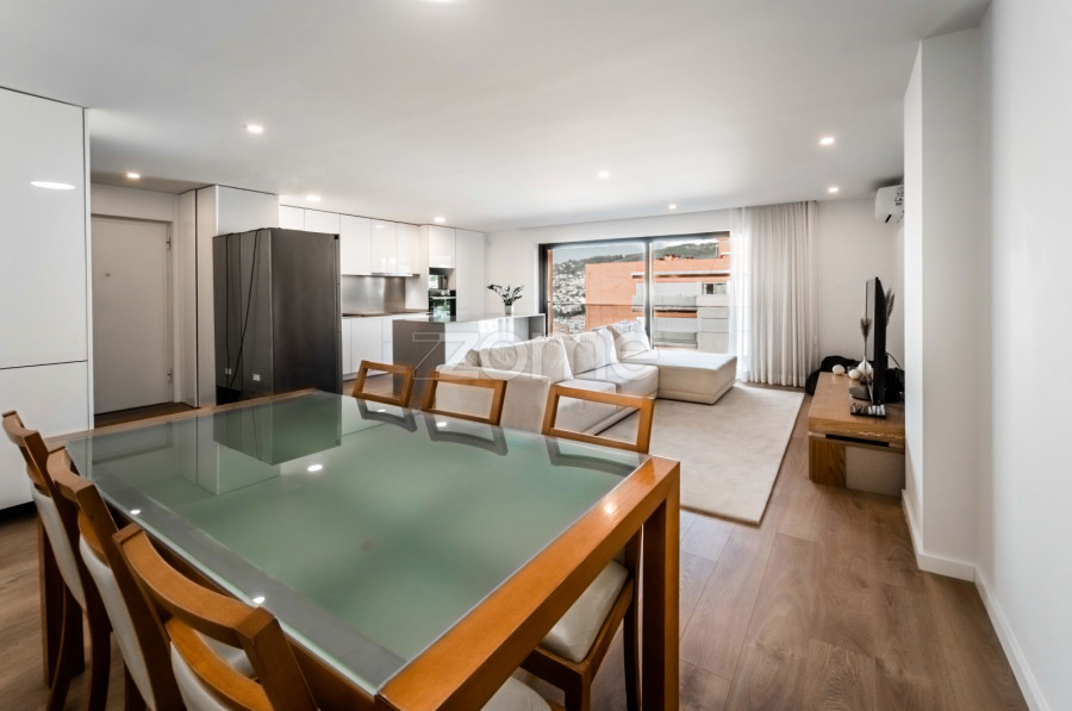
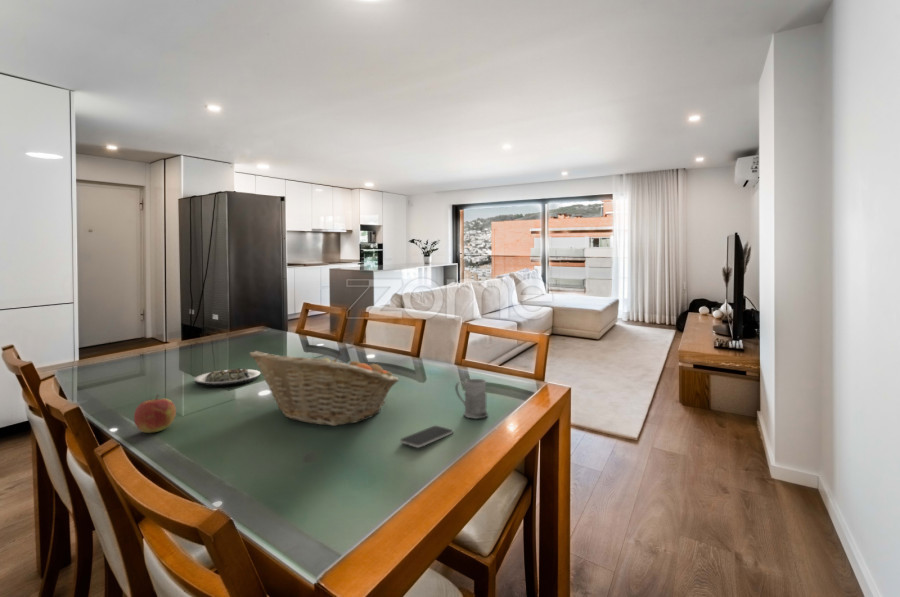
+ smartphone [399,425,455,449]
+ plate [194,367,261,387]
+ fruit basket [249,350,400,427]
+ apple [133,394,177,434]
+ mug [454,378,489,420]
